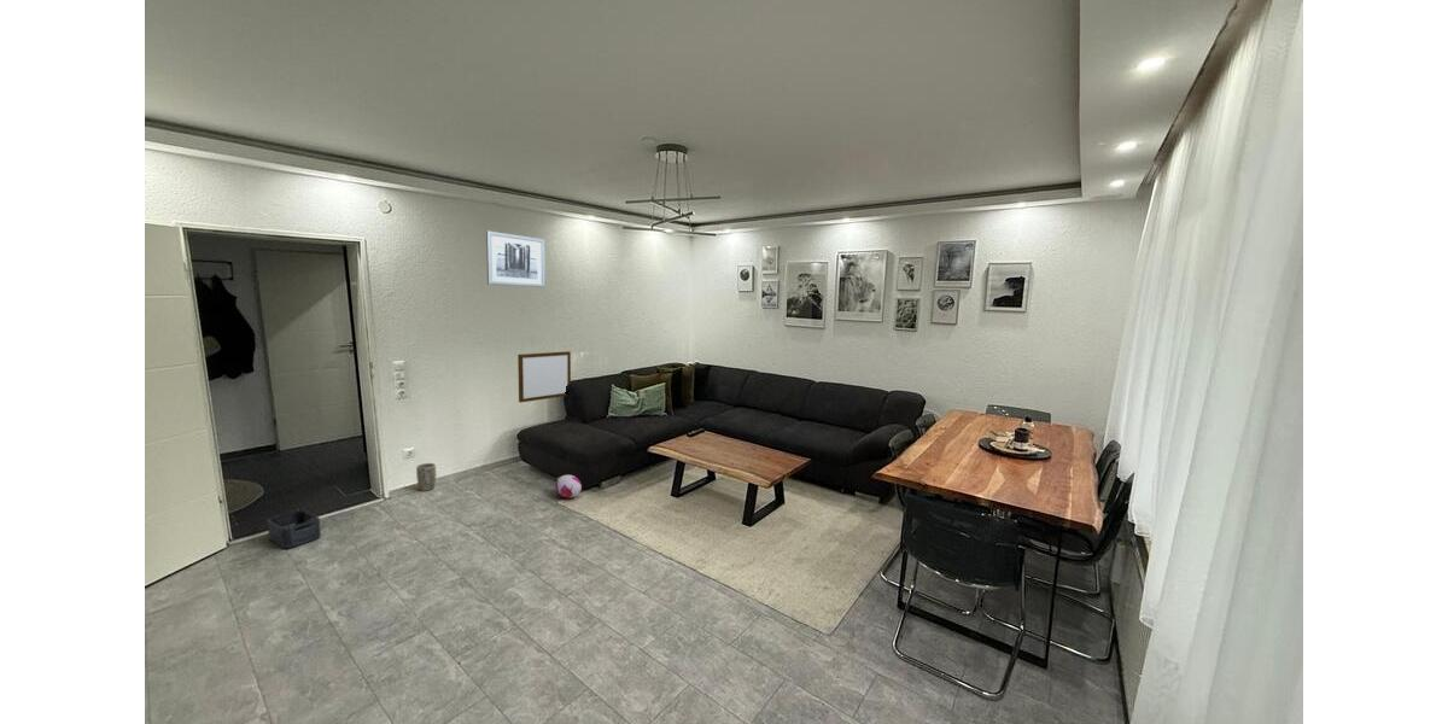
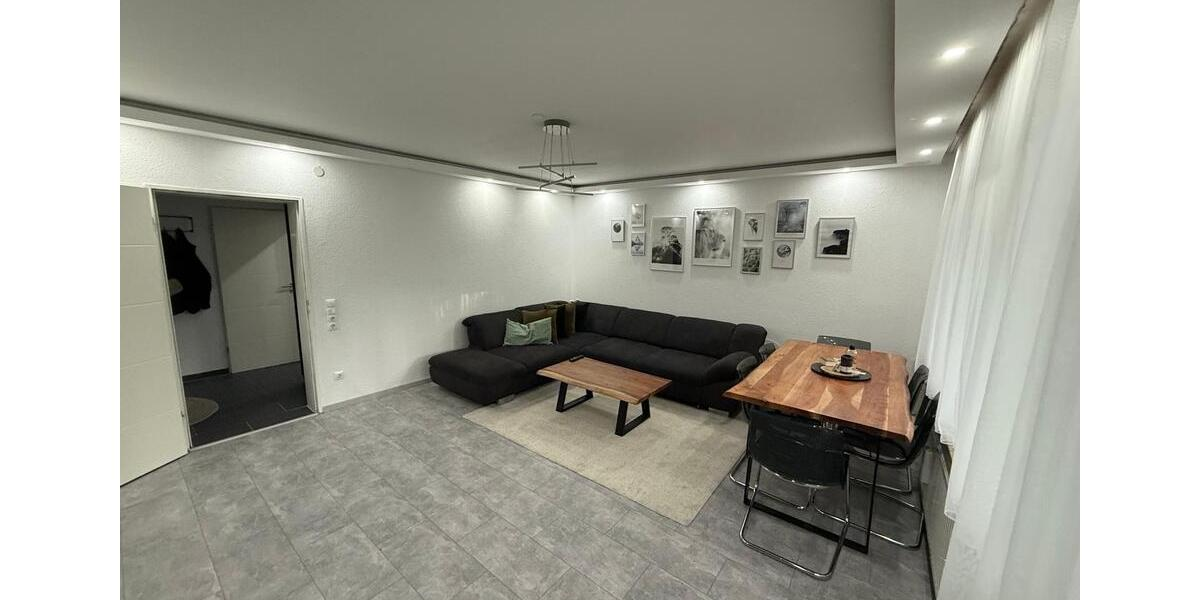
- plant pot [415,462,437,492]
- wall art [485,229,547,288]
- plush toy [554,474,583,498]
- storage bin [265,509,322,549]
- writing board [516,350,572,404]
